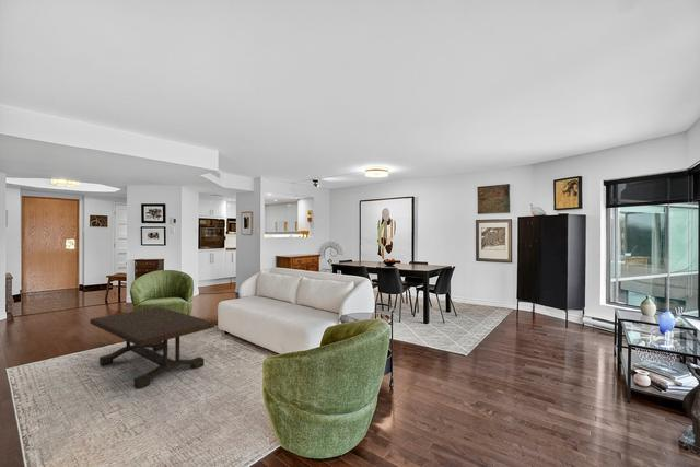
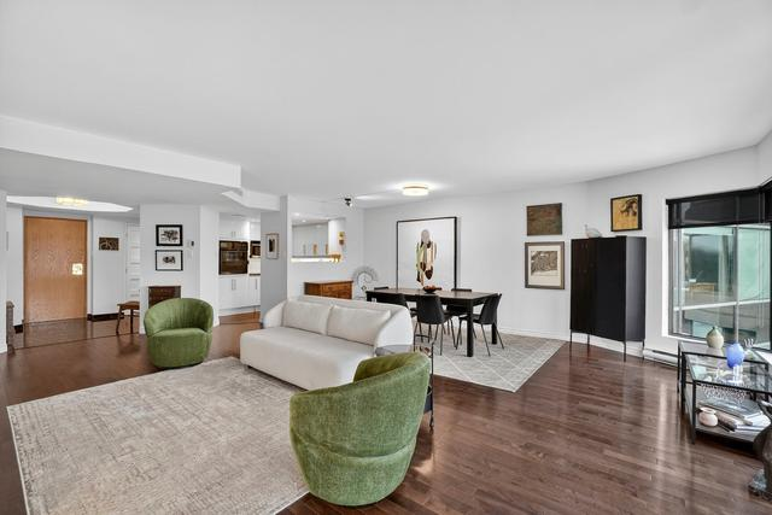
- coffee table [89,306,217,389]
